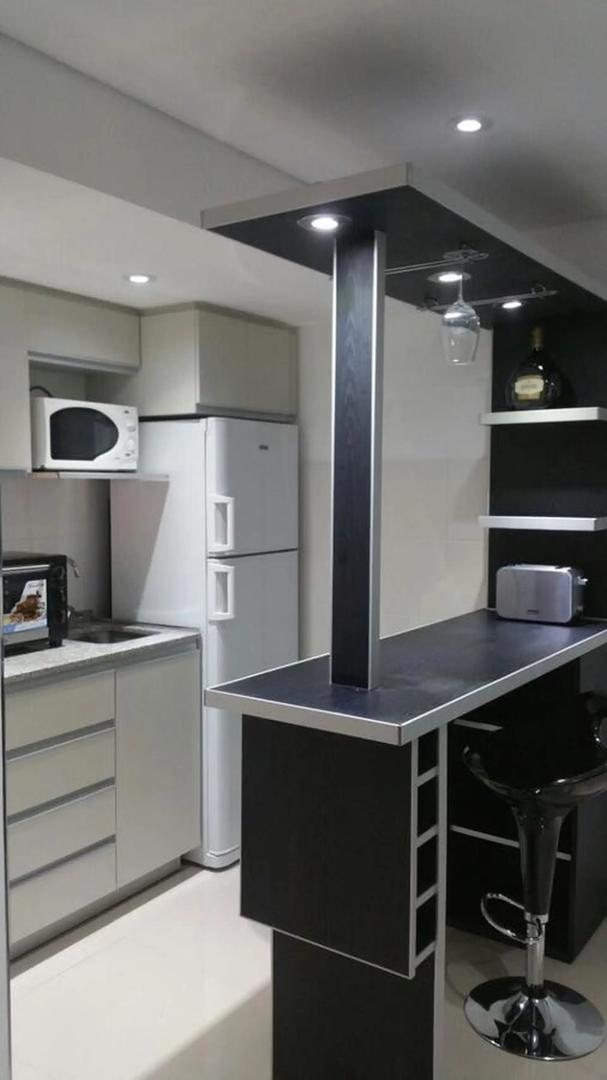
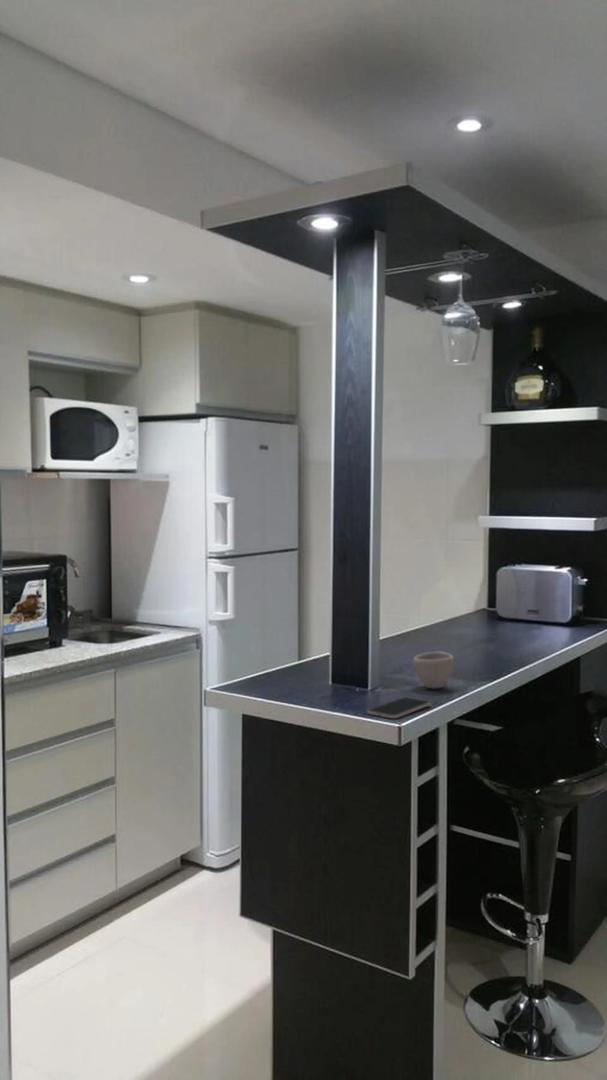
+ smartphone [366,696,432,719]
+ cup [412,651,455,690]
